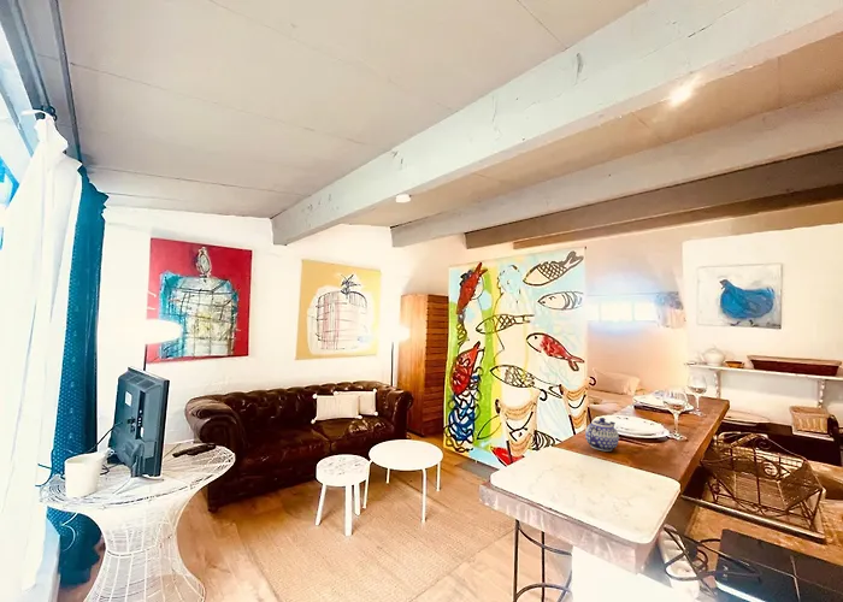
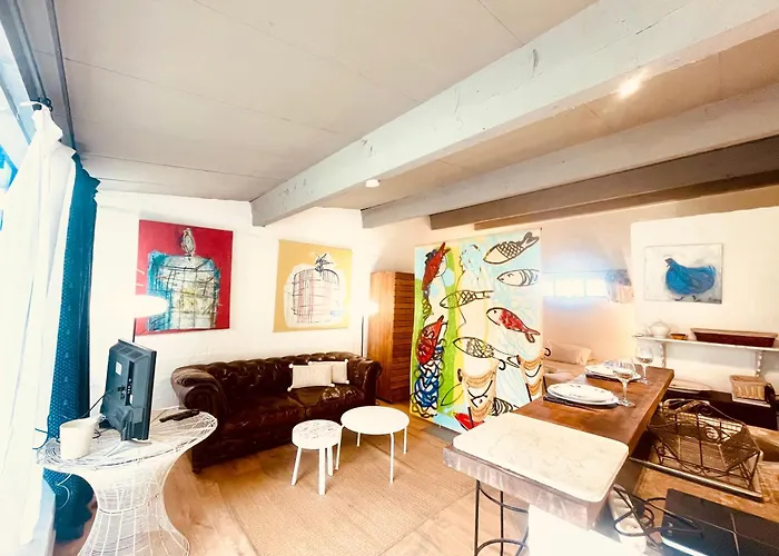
- teapot [584,417,620,453]
